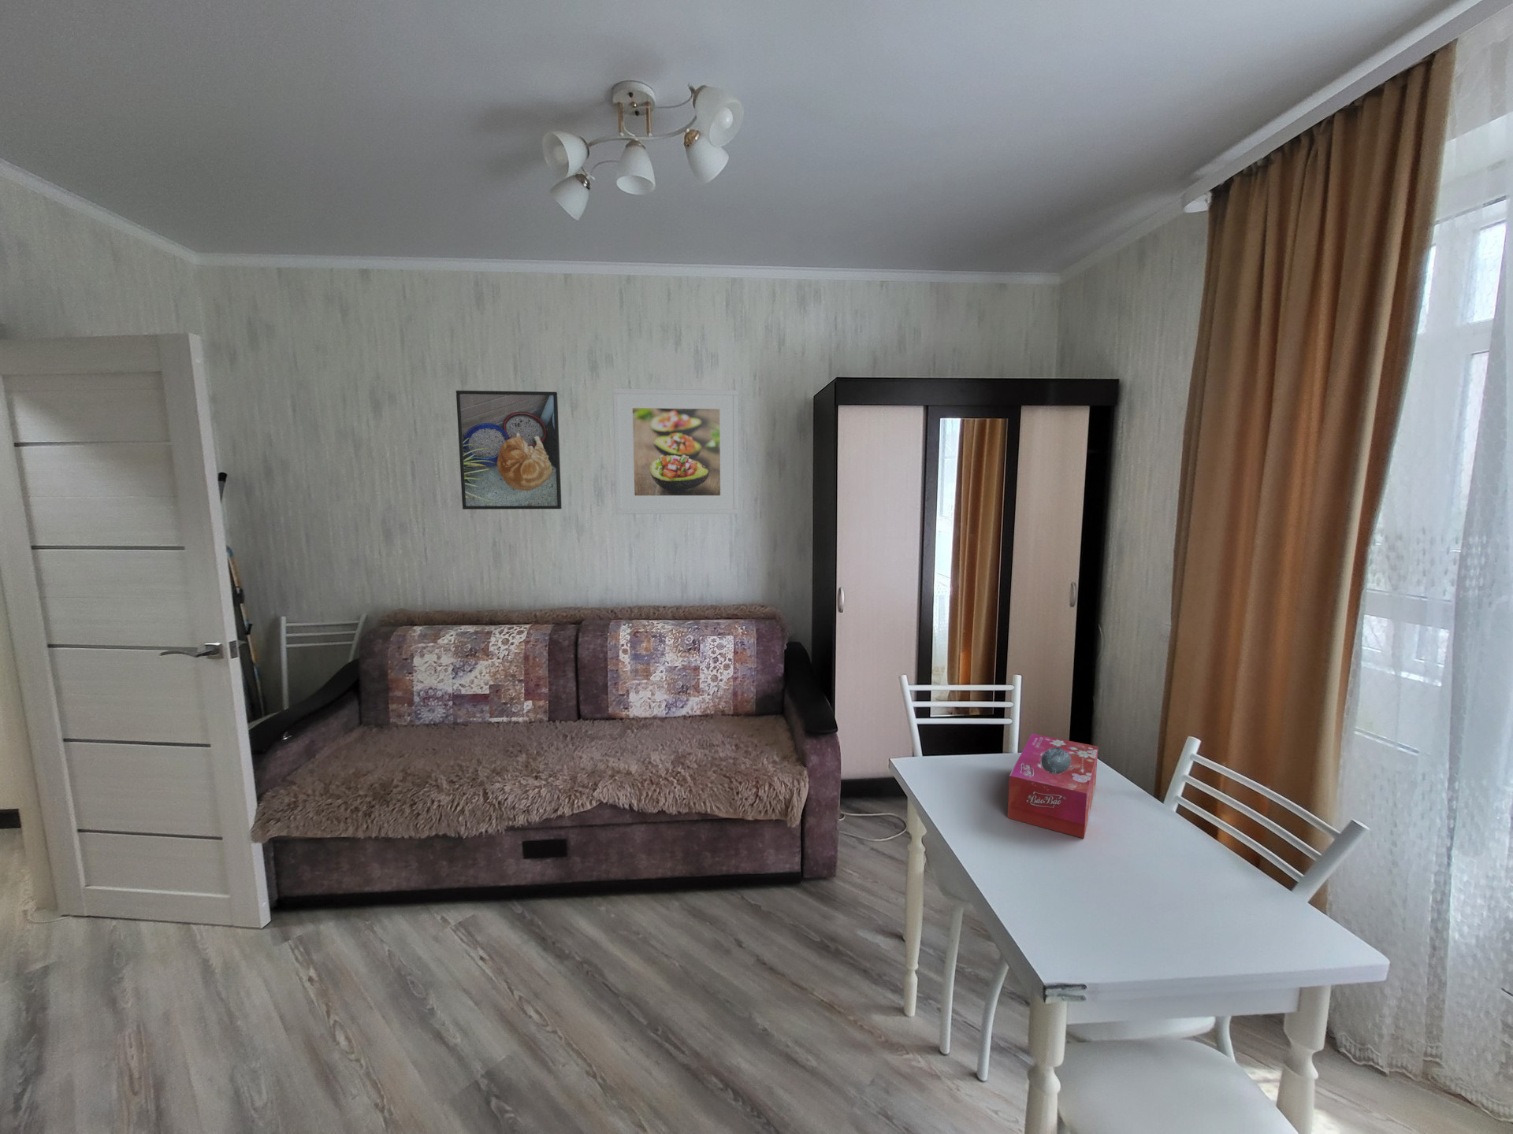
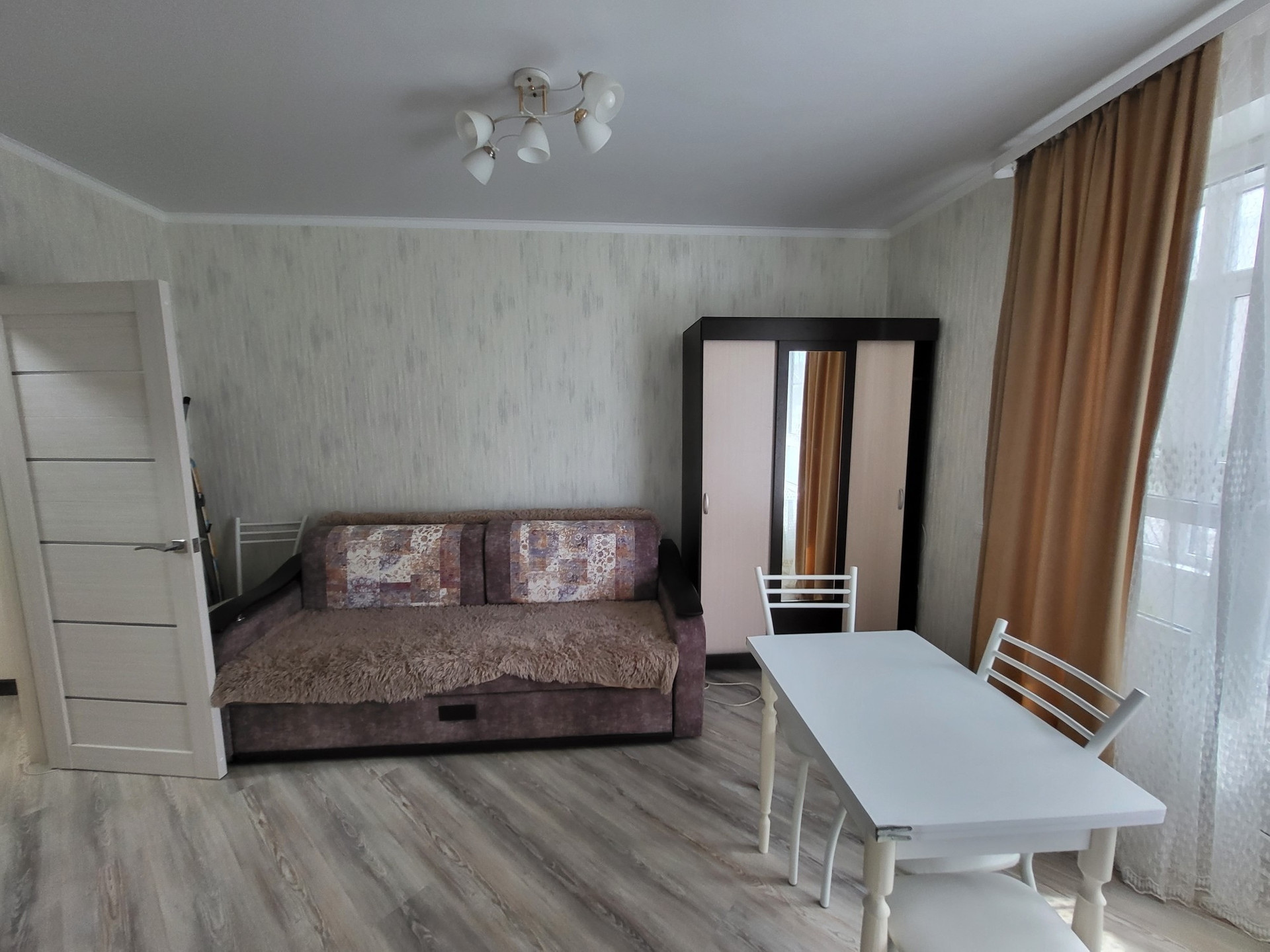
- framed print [455,390,562,510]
- tissue box [1007,733,1098,839]
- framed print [612,387,739,515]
